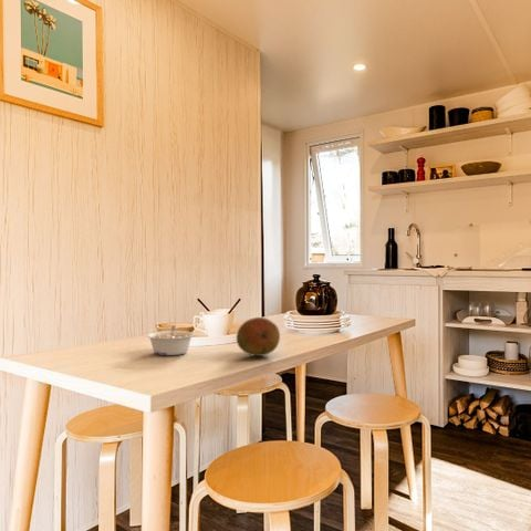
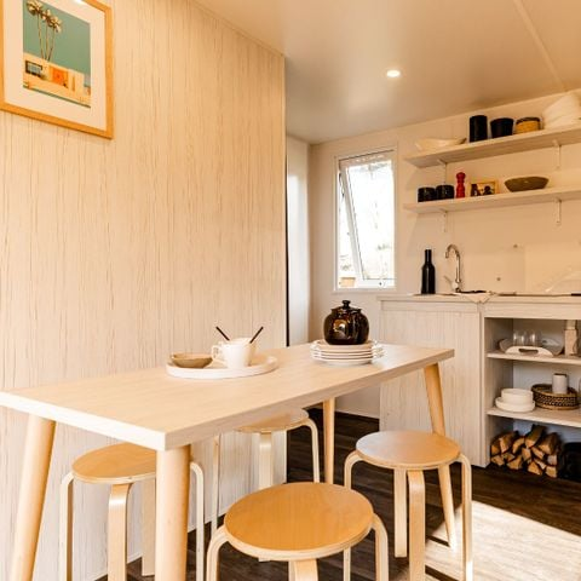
- legume [145,324,196,356]
- fruit [236,316,281,357]
